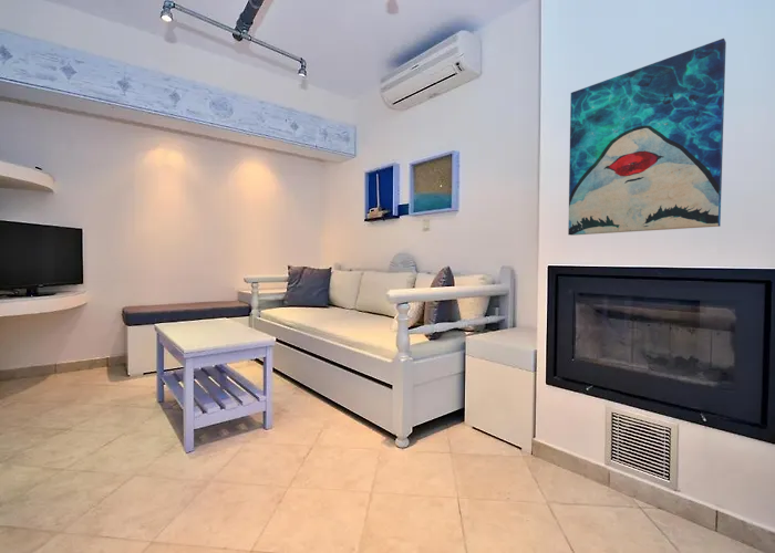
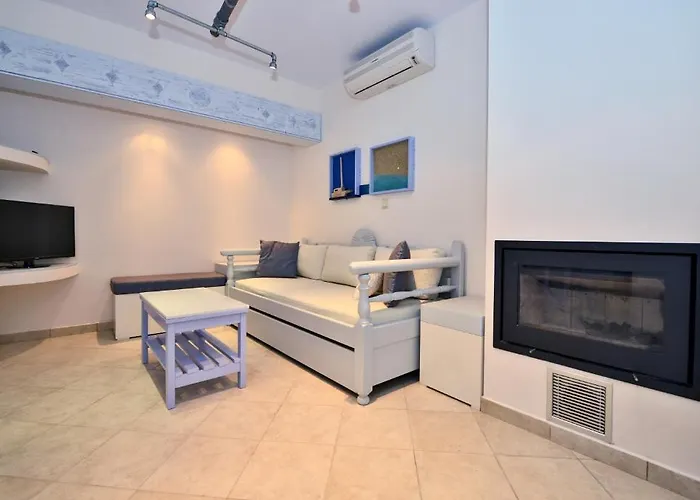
- wall art [567,38,727,237]
